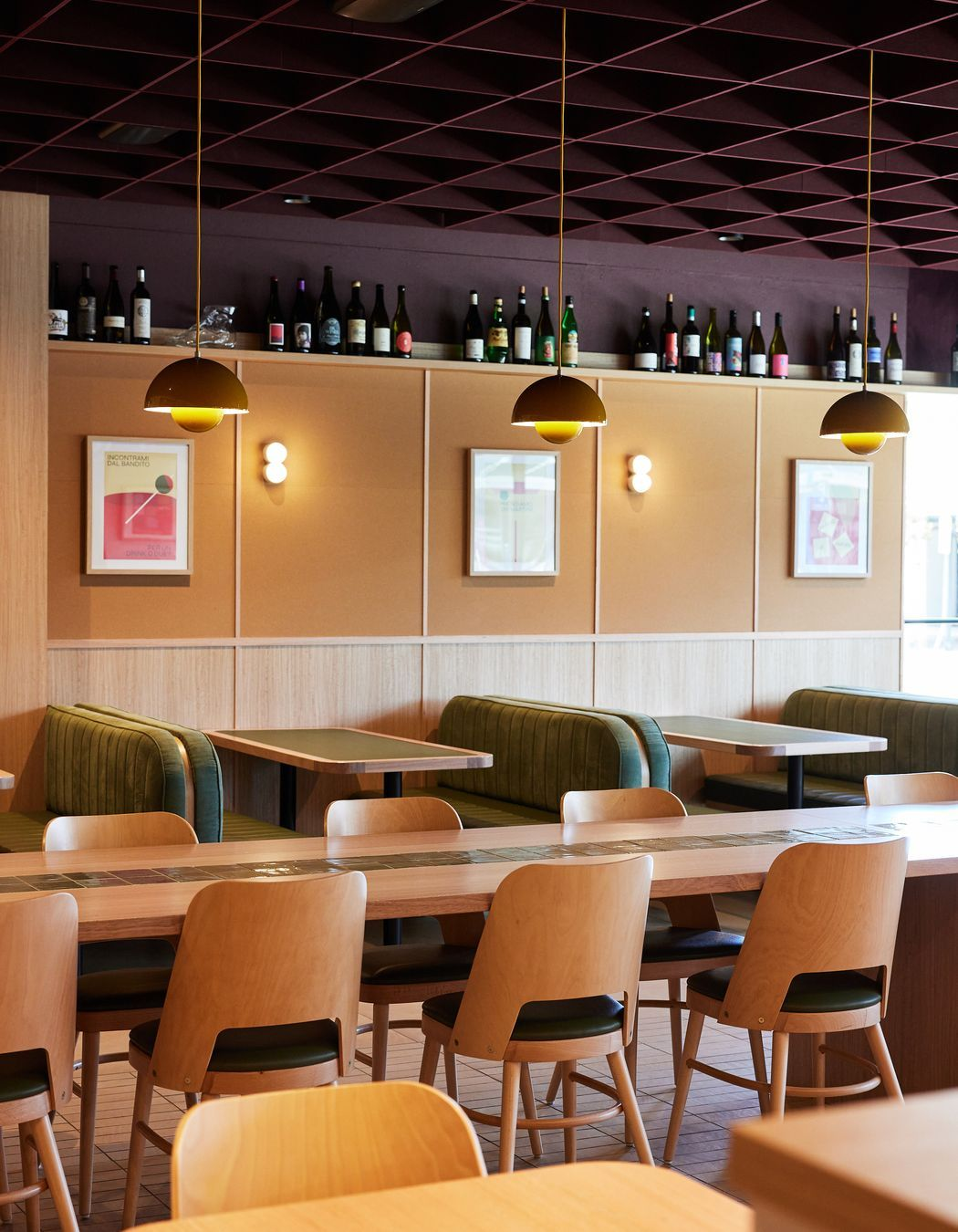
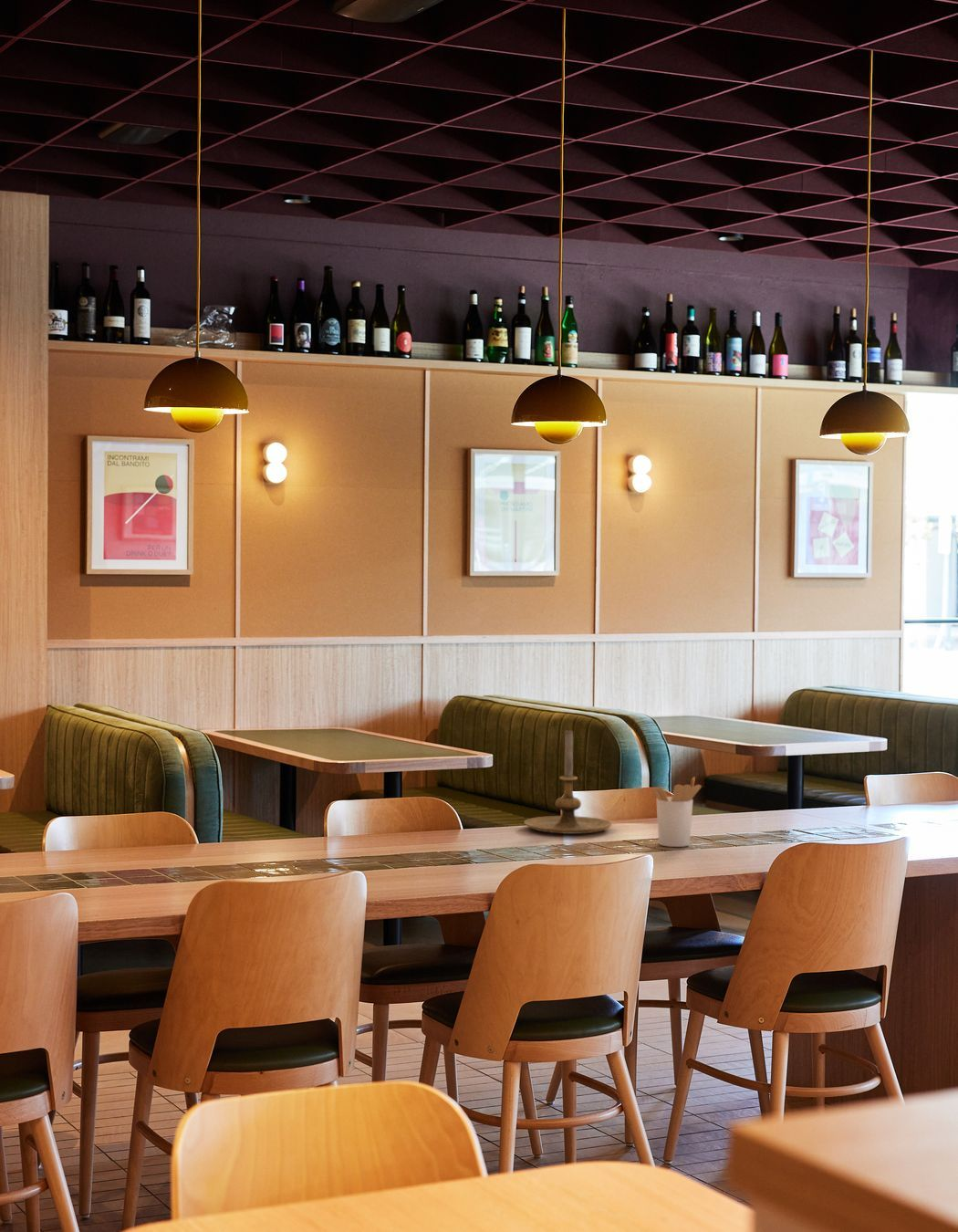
+ candle holder [524,729,613,835]
+ utensil holder [651,776,703,848]
